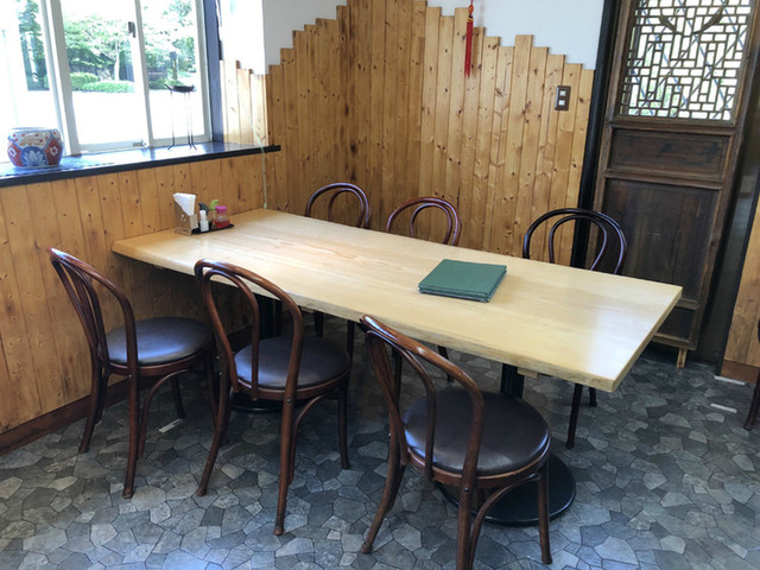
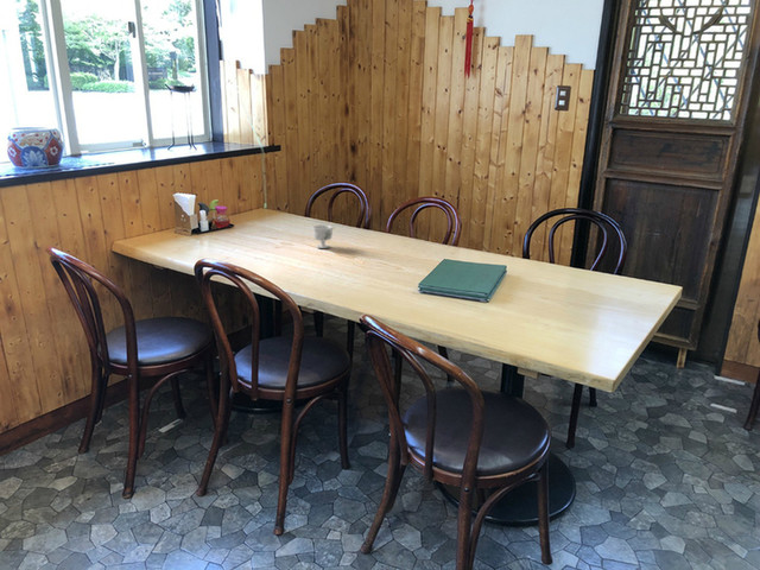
+ teacup [310,223,335,249]
